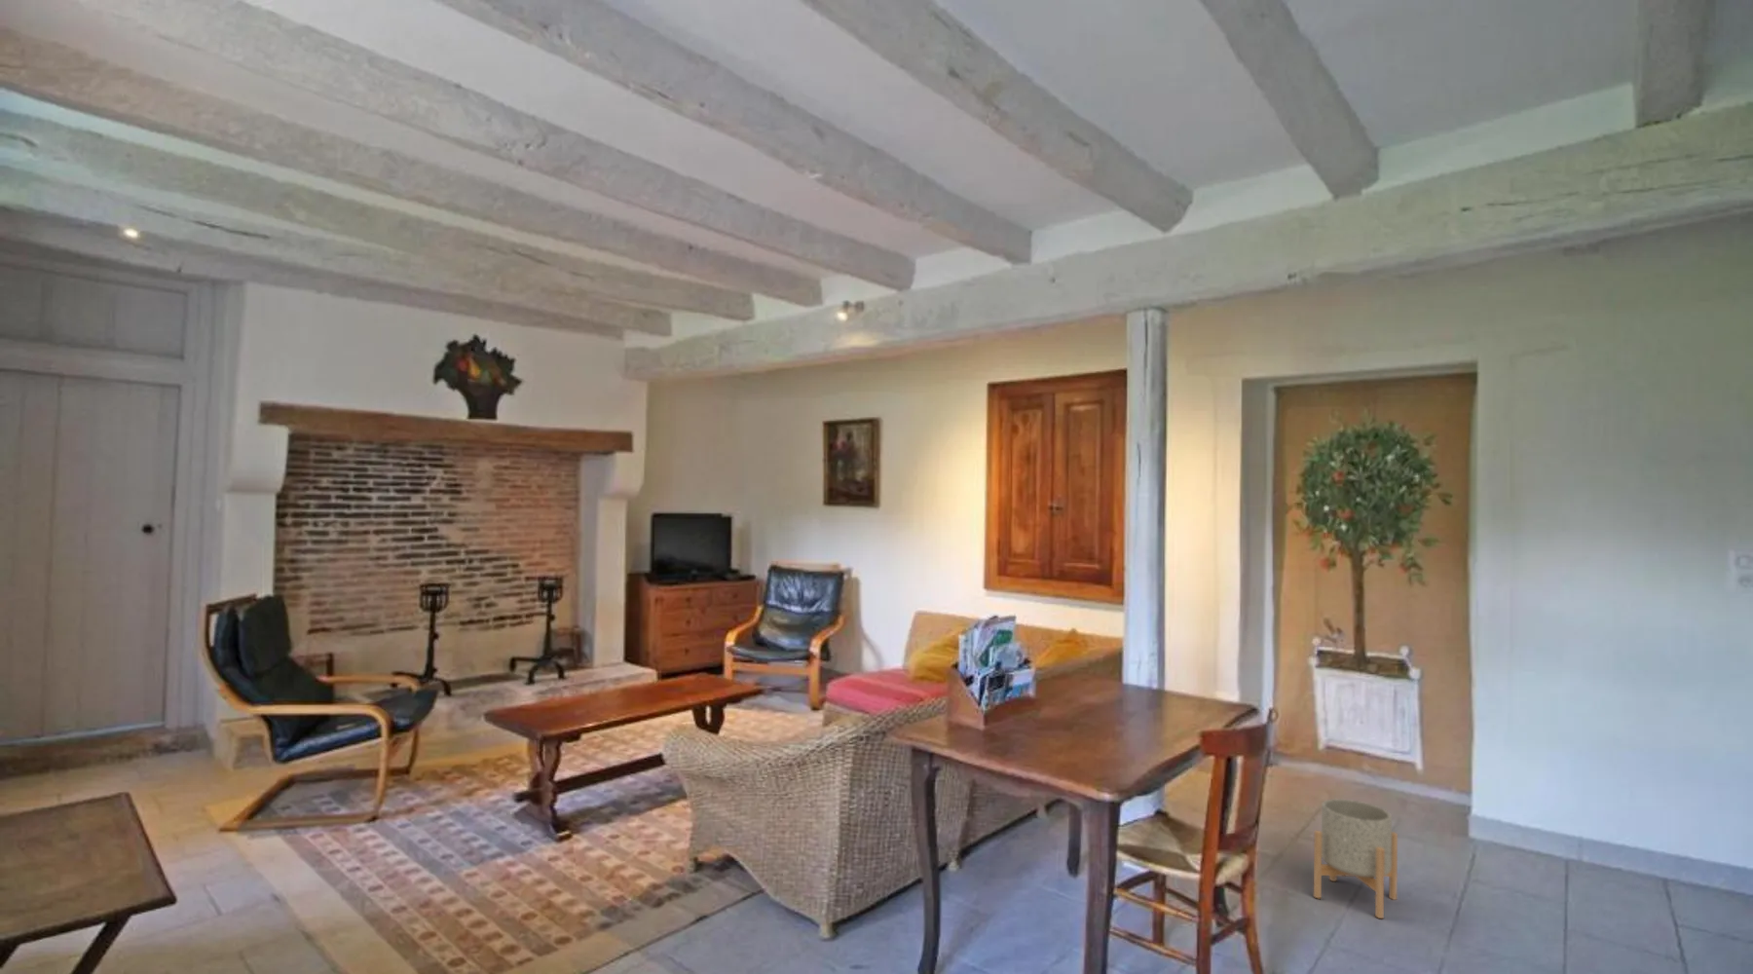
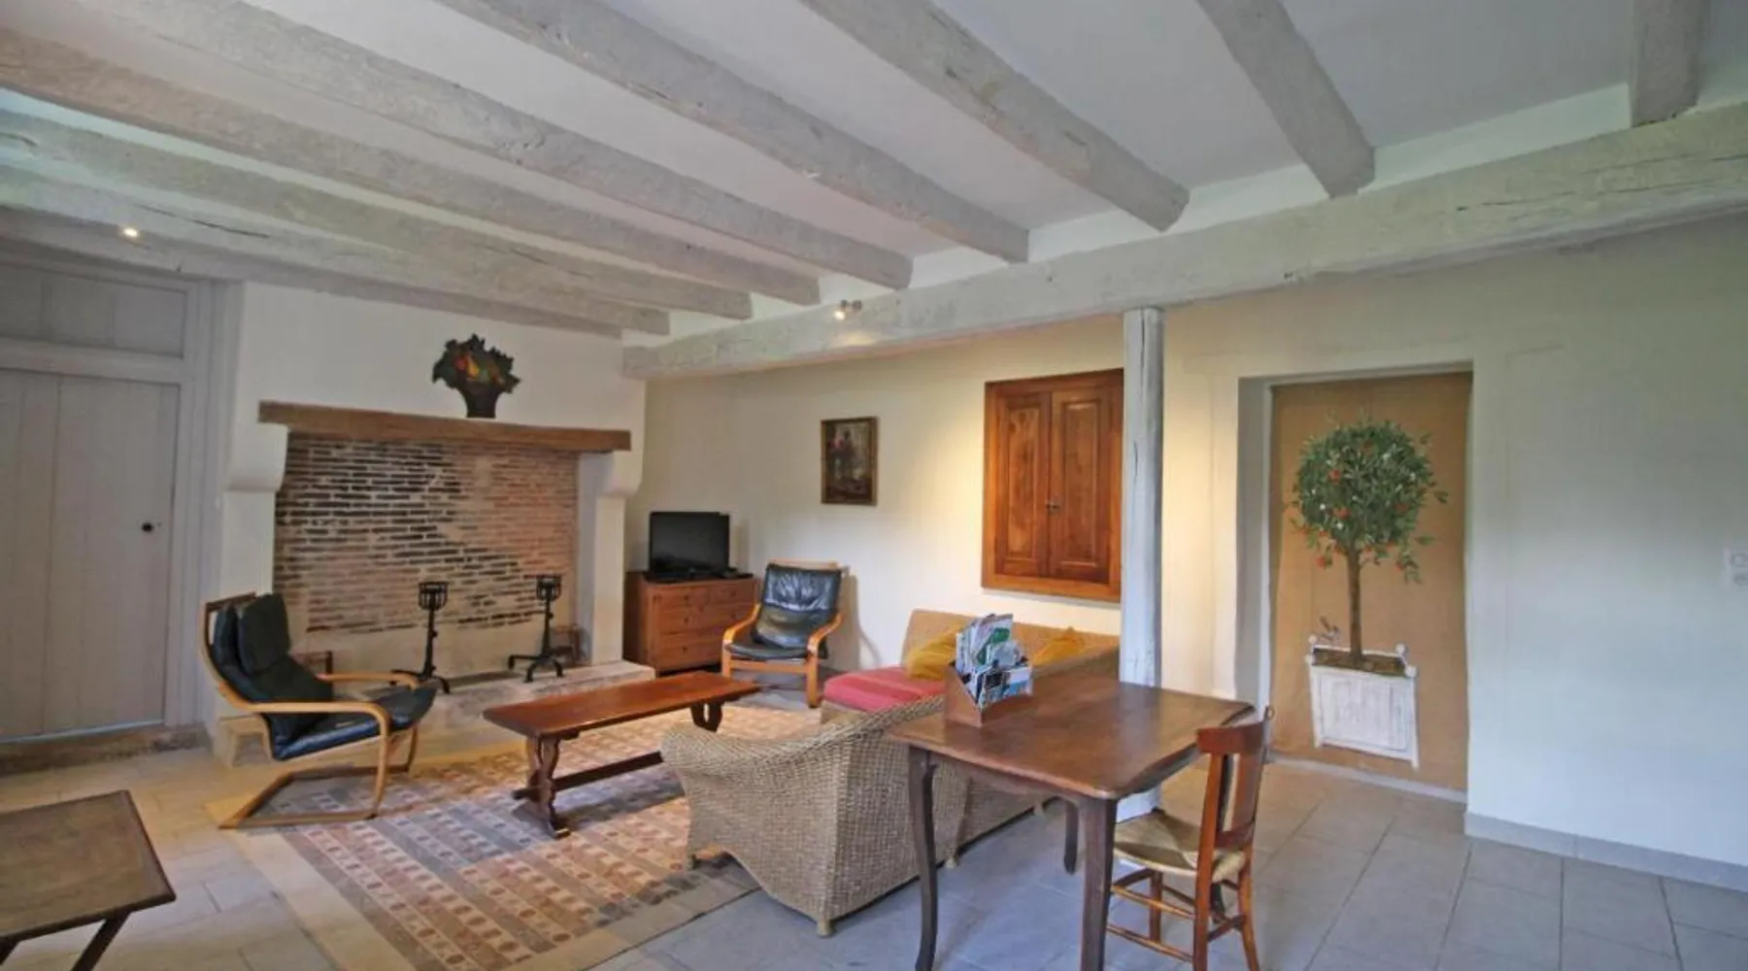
- planter [1313,798,1398,920]
